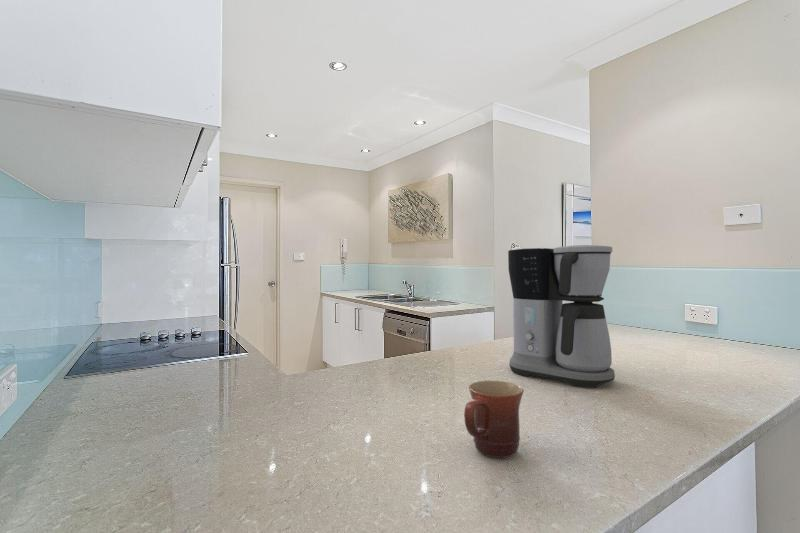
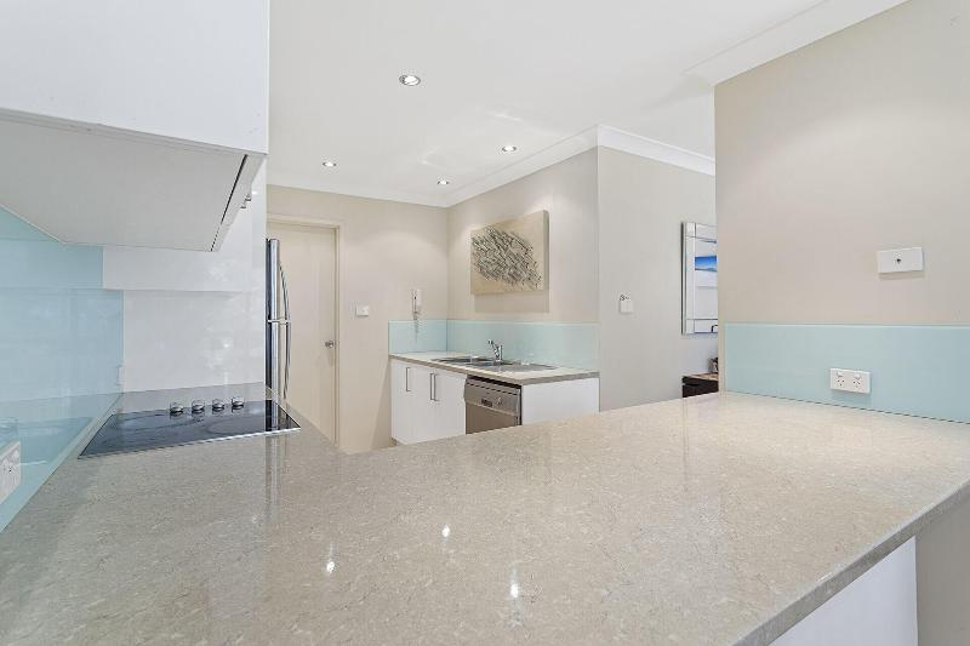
- coffee maker [507,244,616,388]
- mug [463,380,525,459]
